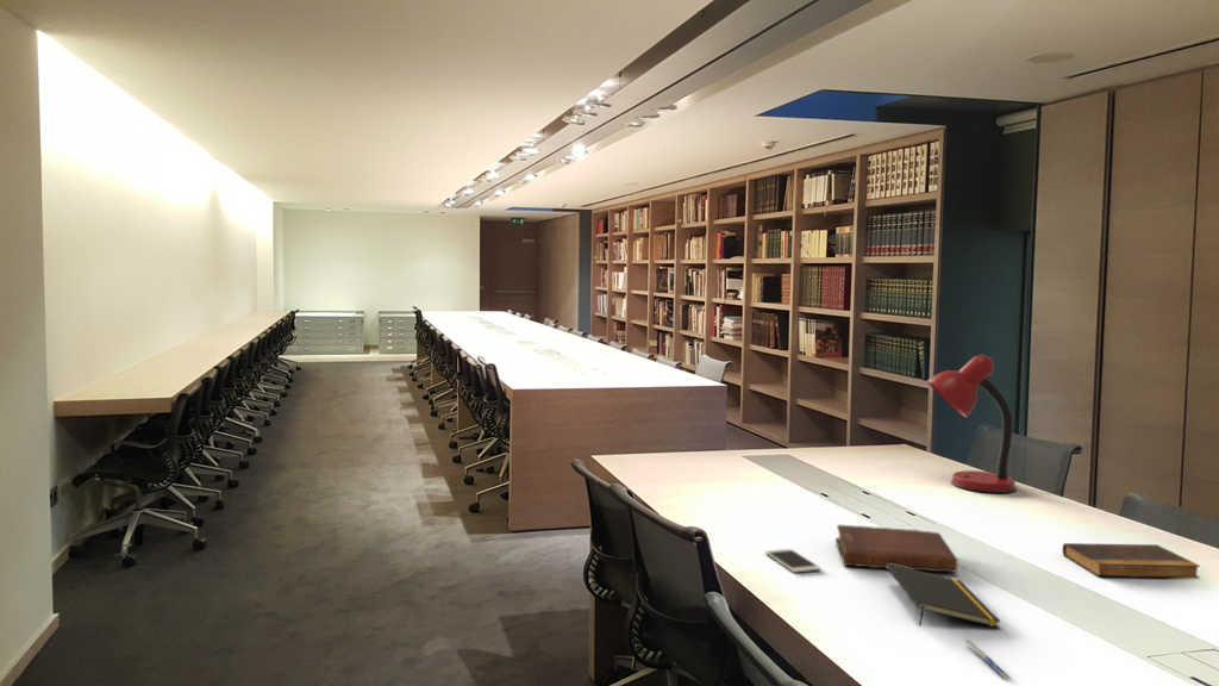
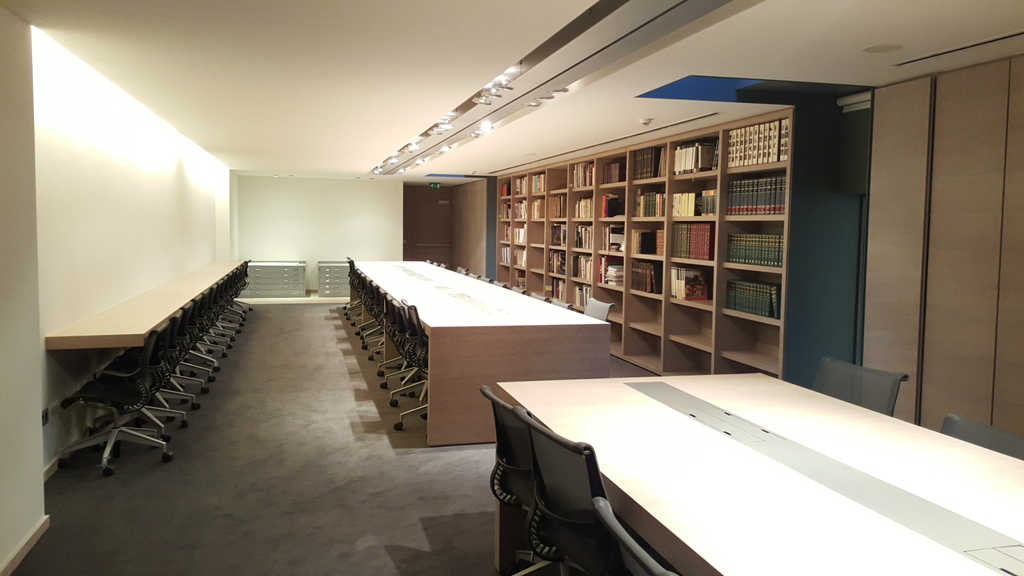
- notepad [887,565,1002,629]
- smartphone [764,548,823,574]
- book [1061,542,1201,580]
- desk lamp [926,354,1018,494]
- diary [834,524,959,574]
- pen [963,638,1013,680]
